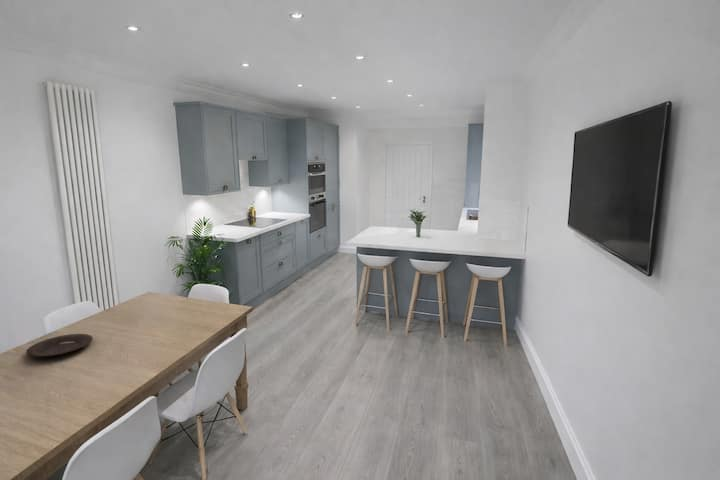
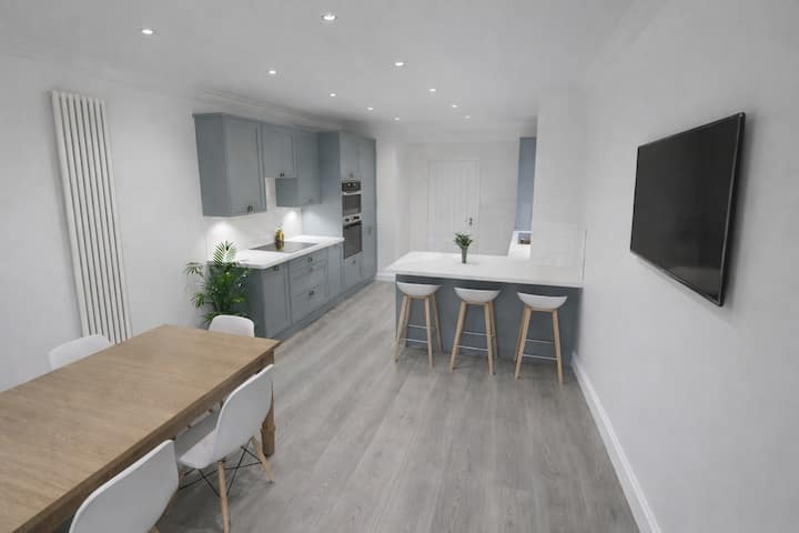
- plate [25,333,94,358]
